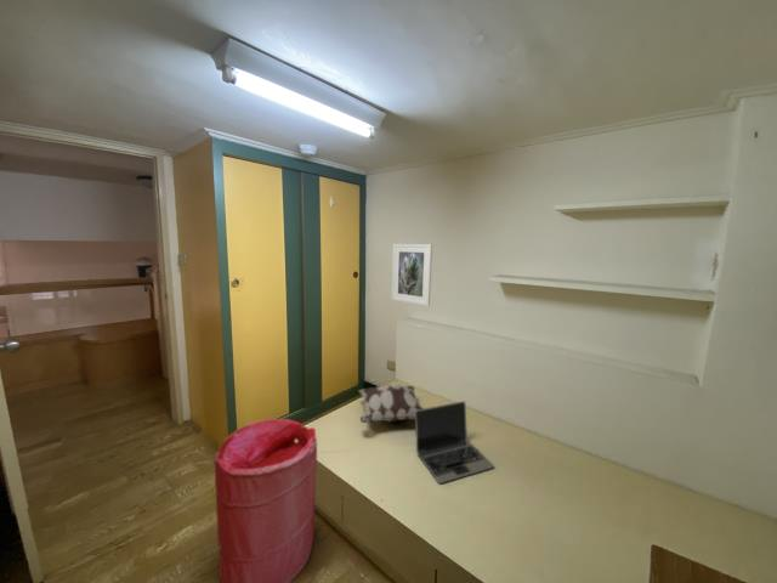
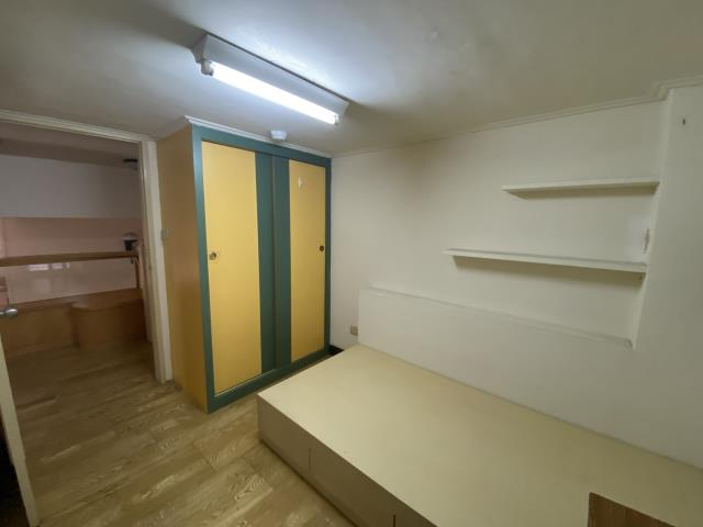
- laundry hamper [214,418,318,583]
- laptop [414,400,495,485]
- decorative pillow [357,383,425,424]
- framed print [391,243,433,307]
